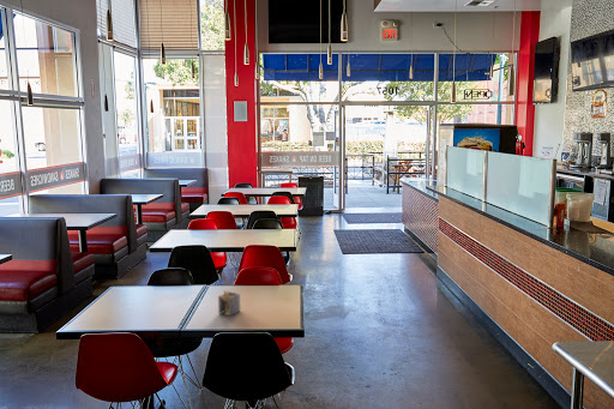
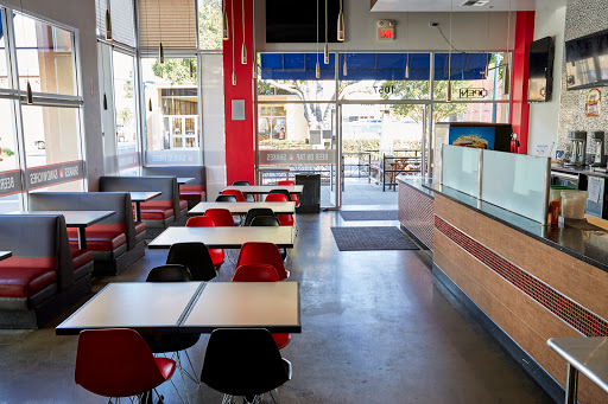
- napkin holder [217,289,241,317]
